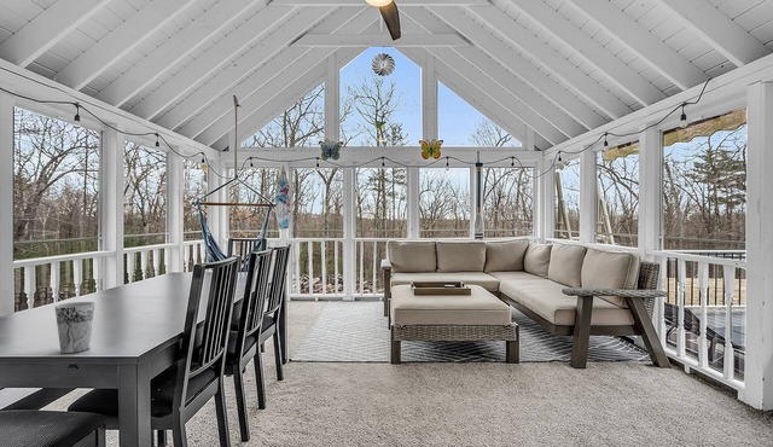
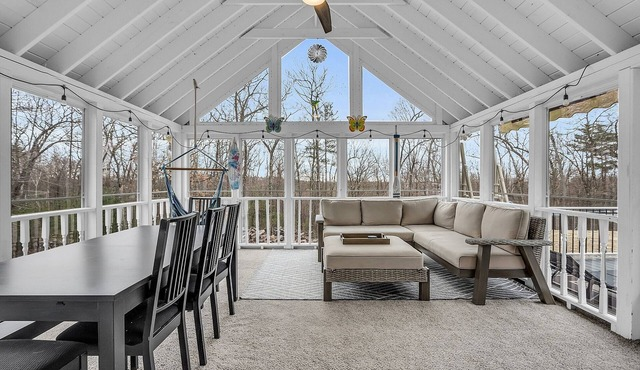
- cup [54,301,95,354]
